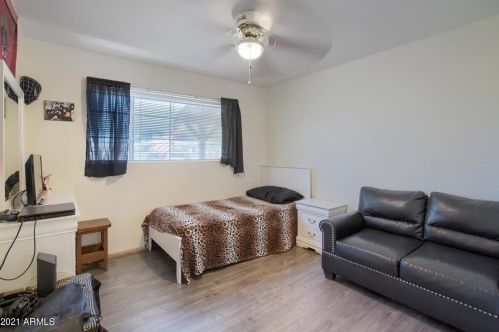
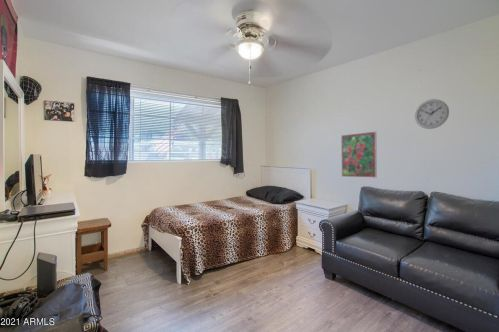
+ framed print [340,131,378,179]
+ wall clock [414,98,450,130]
